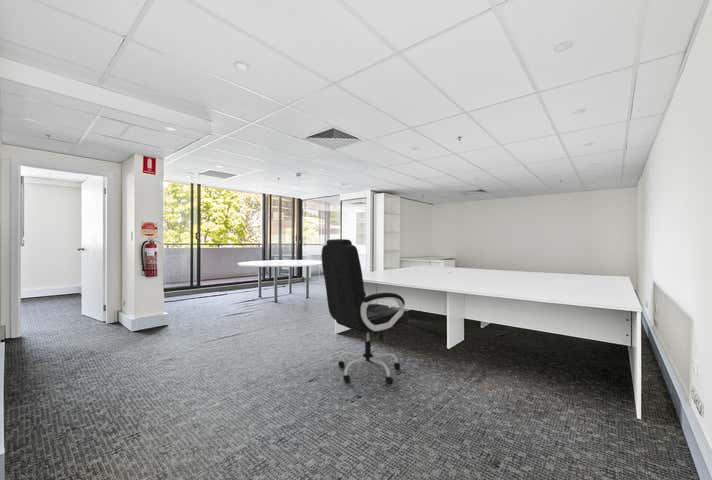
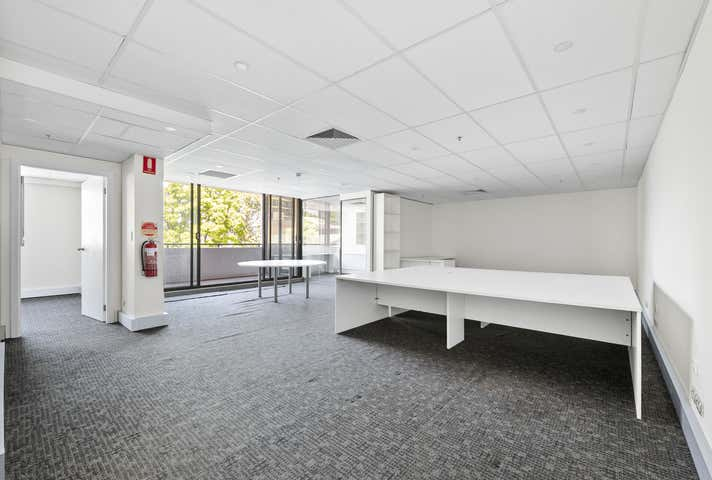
- office chair [321,238,410,385]
